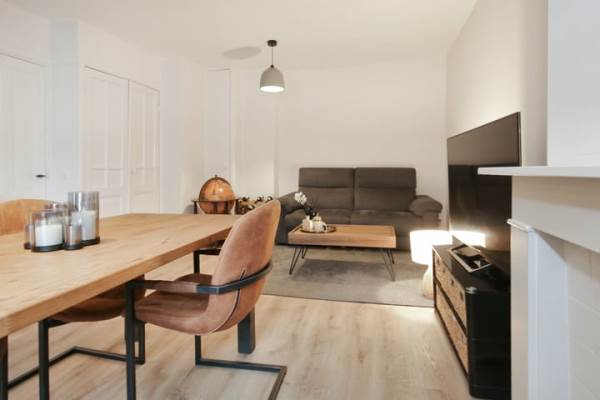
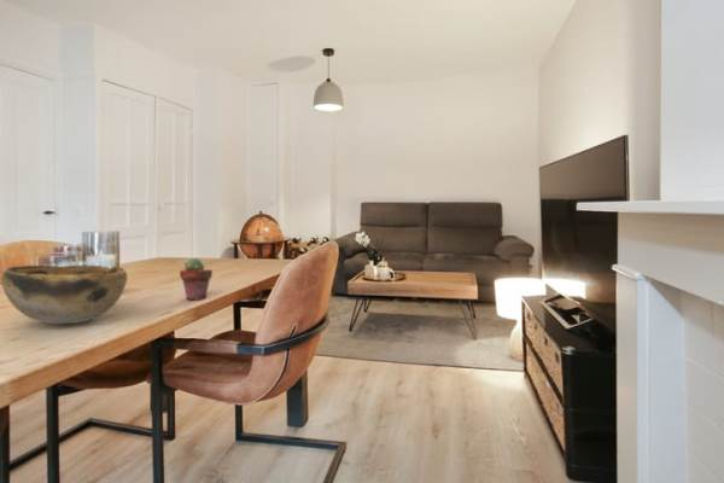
+ potted succulent [179,257,214,301]
+ decorative bowl [0,264,128,325]
